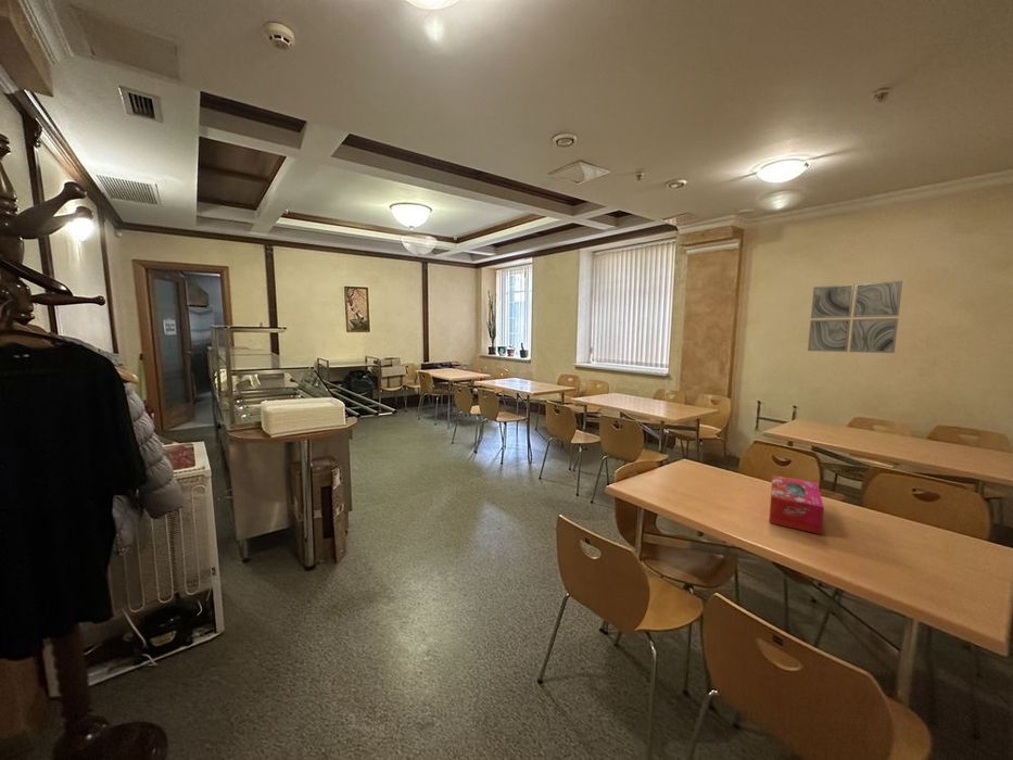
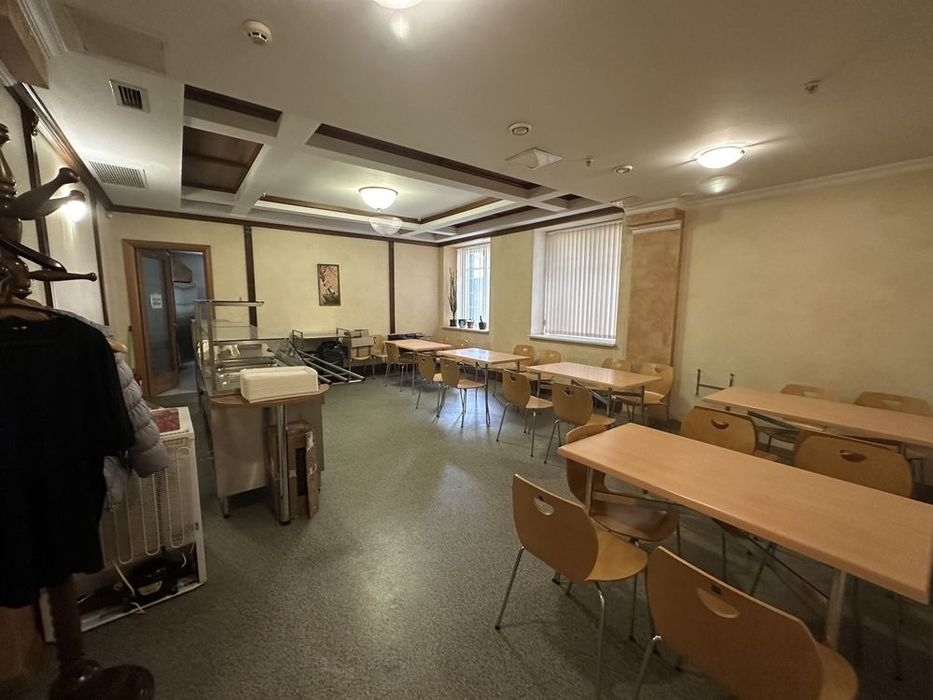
- wall art [807,280,903,354]
- tissue box [769,474,825,535]
